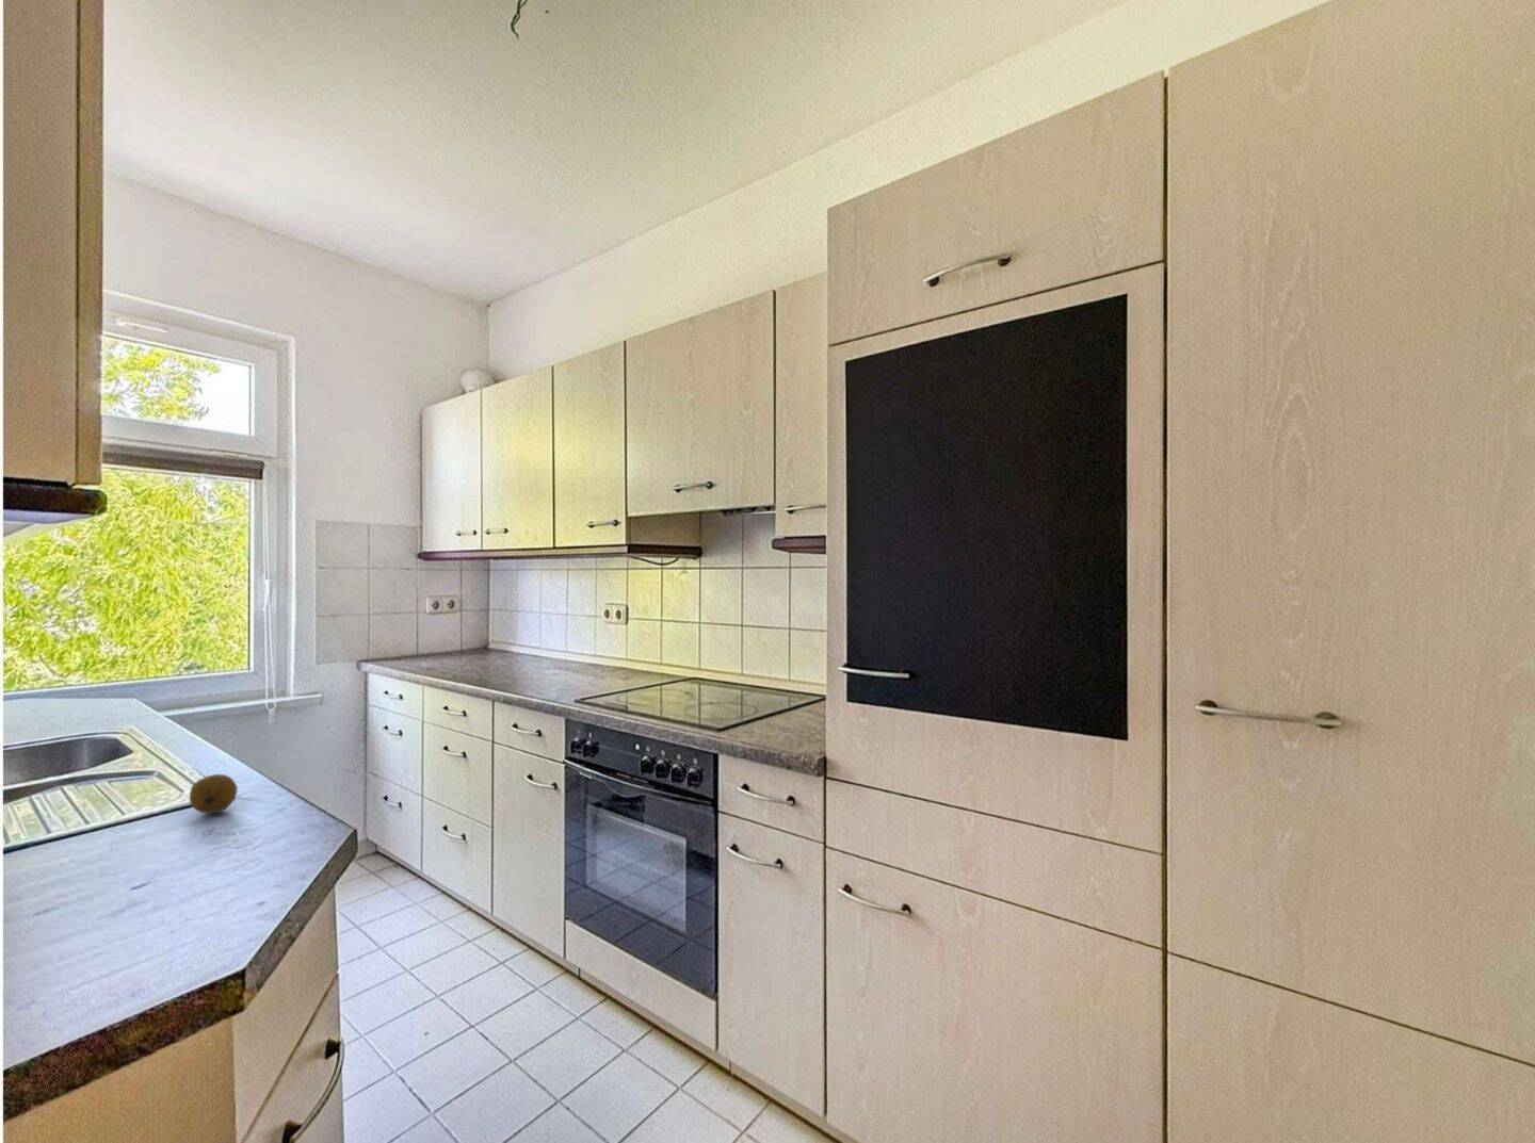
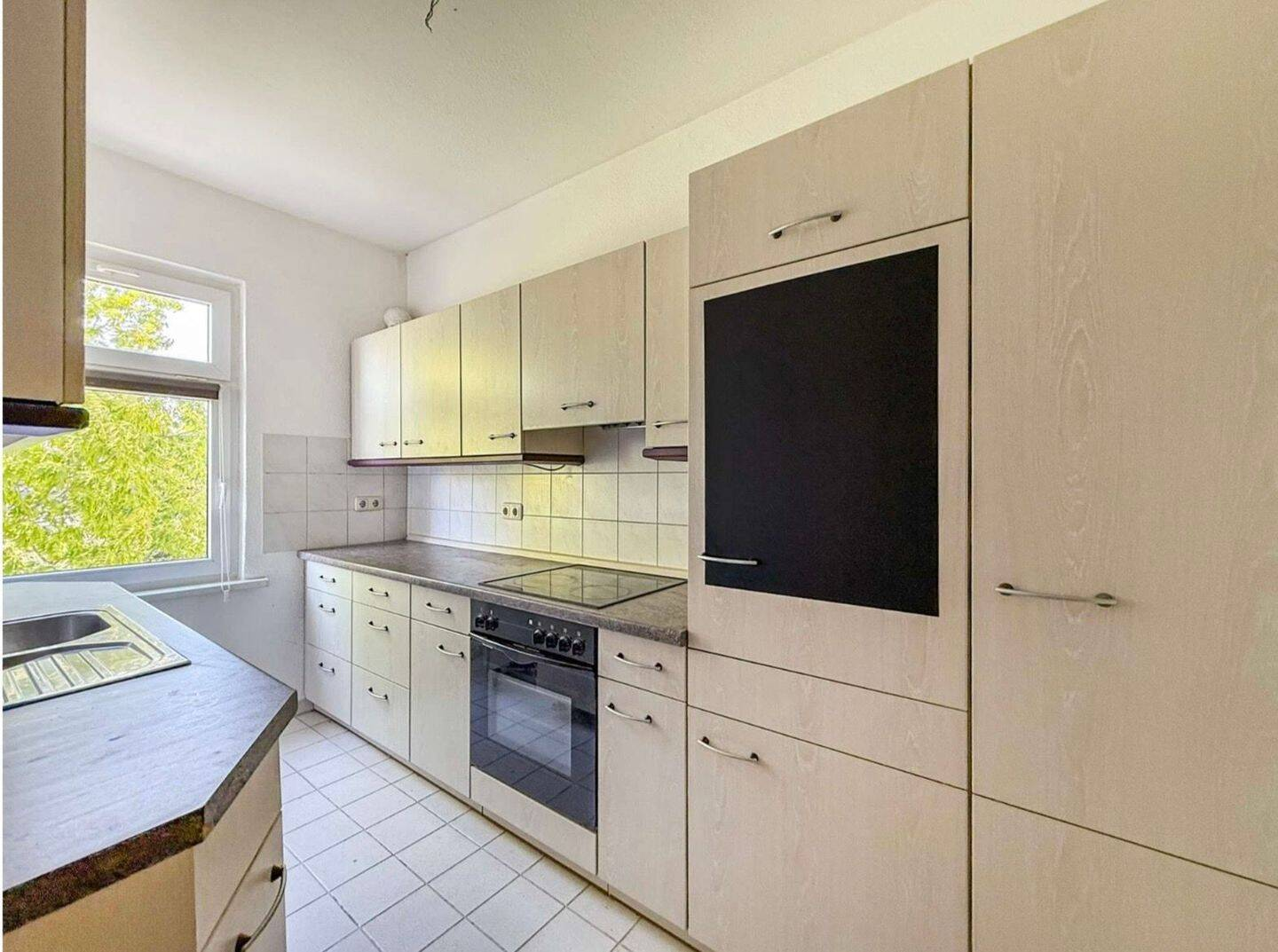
- fruit [189,773,239,815]
